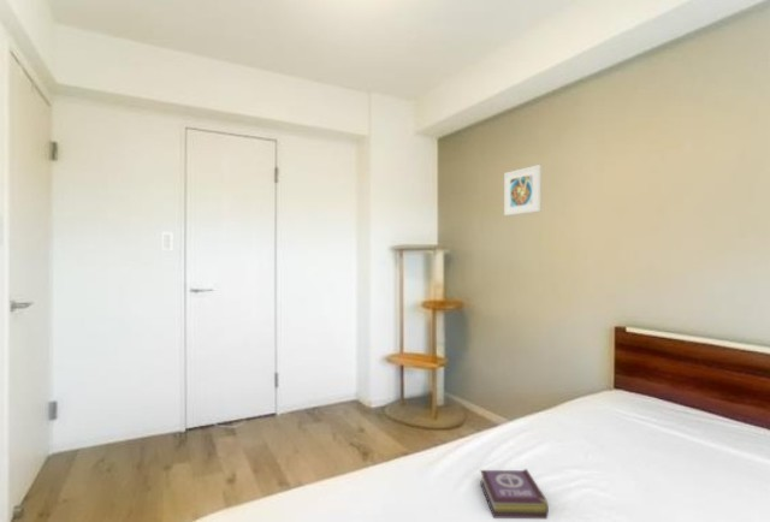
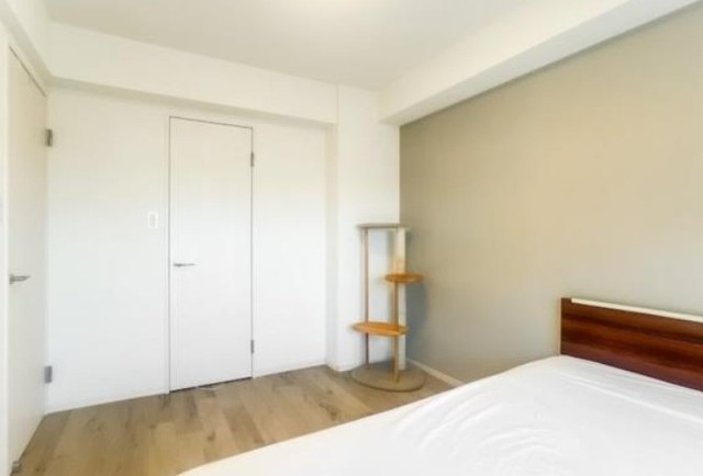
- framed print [503,164,543,216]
- book [479,468,550,520]
